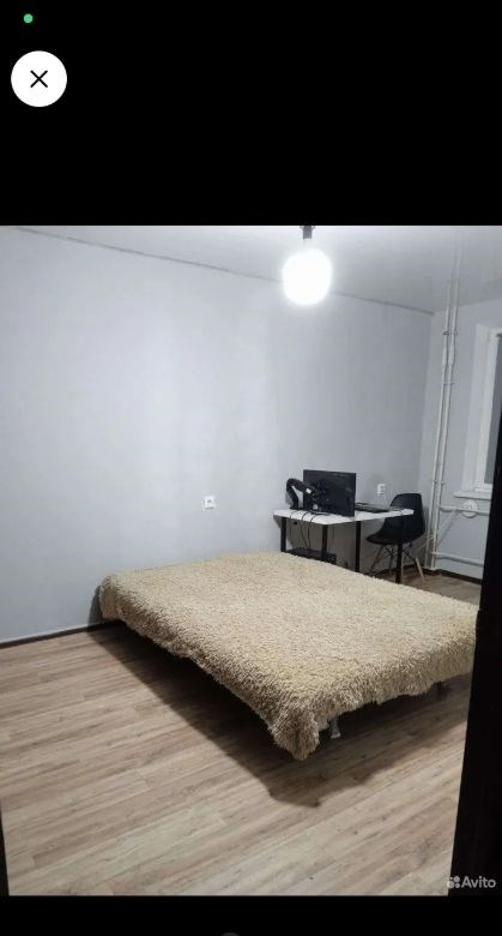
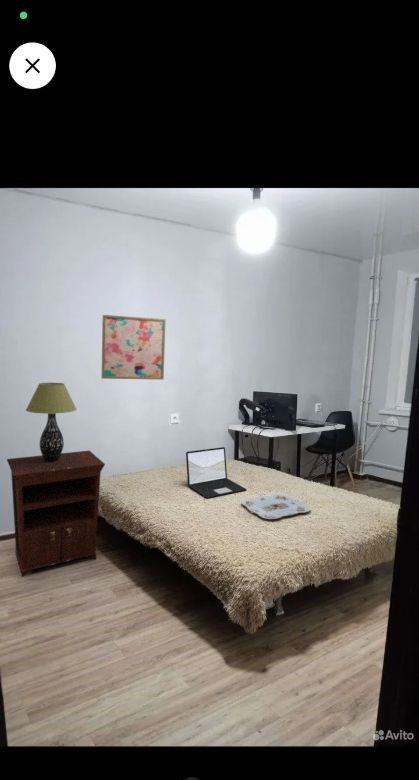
+ table lamp [25,382,78,462]
+ wall art [101,314,167,381]
+ laptop [185,446,247,499]
+ nightstand [6,450,106,578]
+ serving tray [240,493,311,520]
